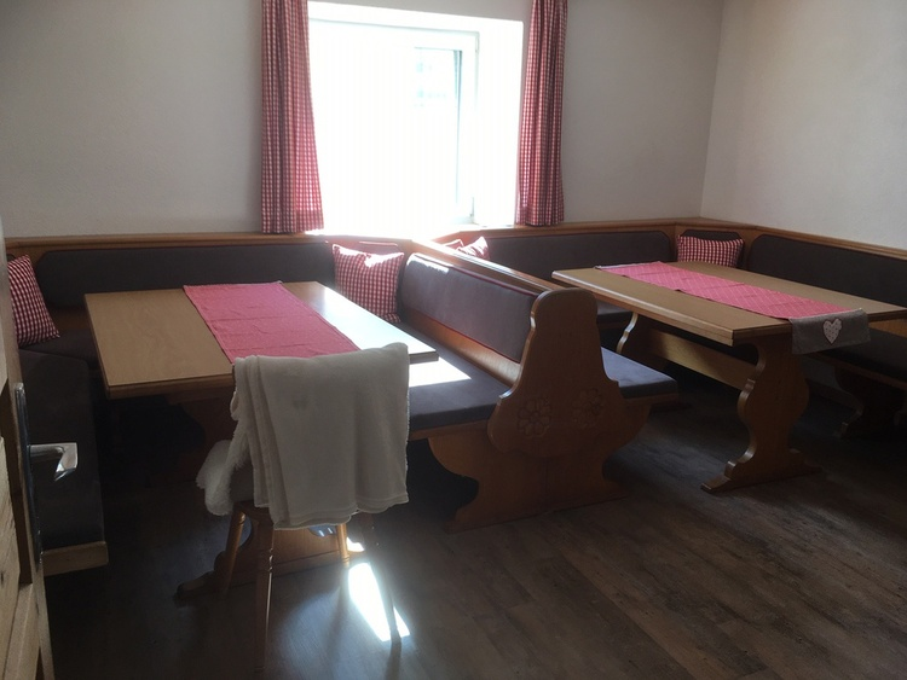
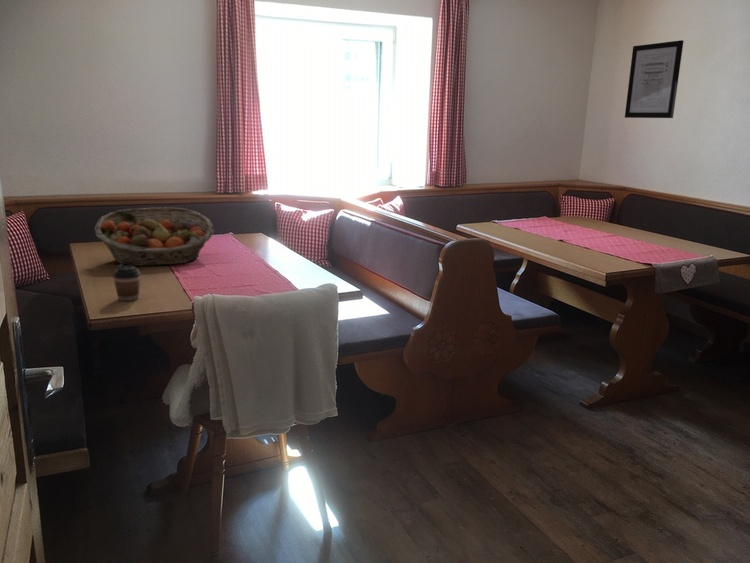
+ coffee cup [112,264,142,302]
+ fruit basket [94,206,215,267]
+ wall art [624,39,685,119]
